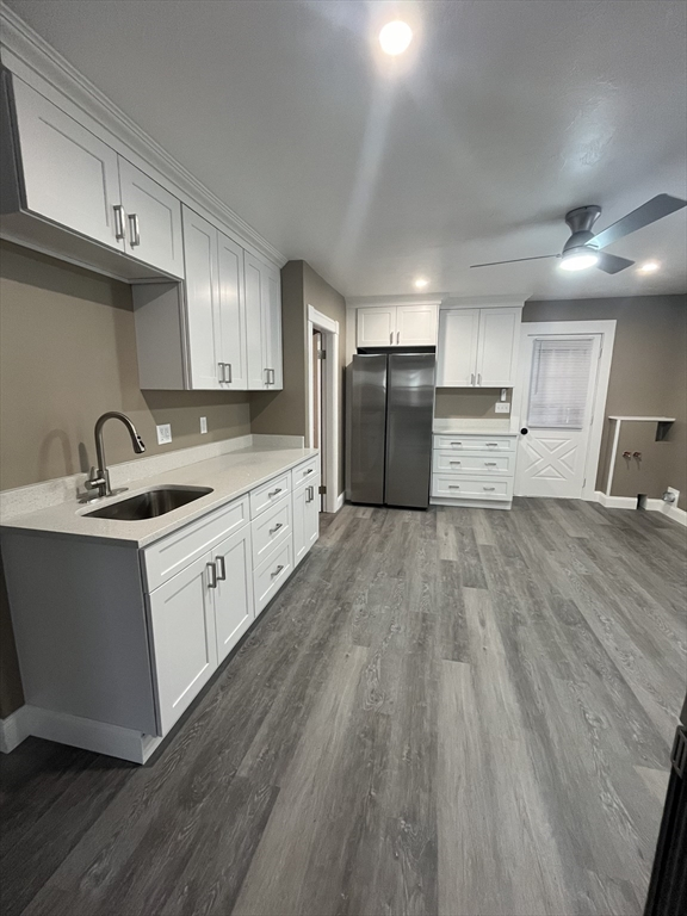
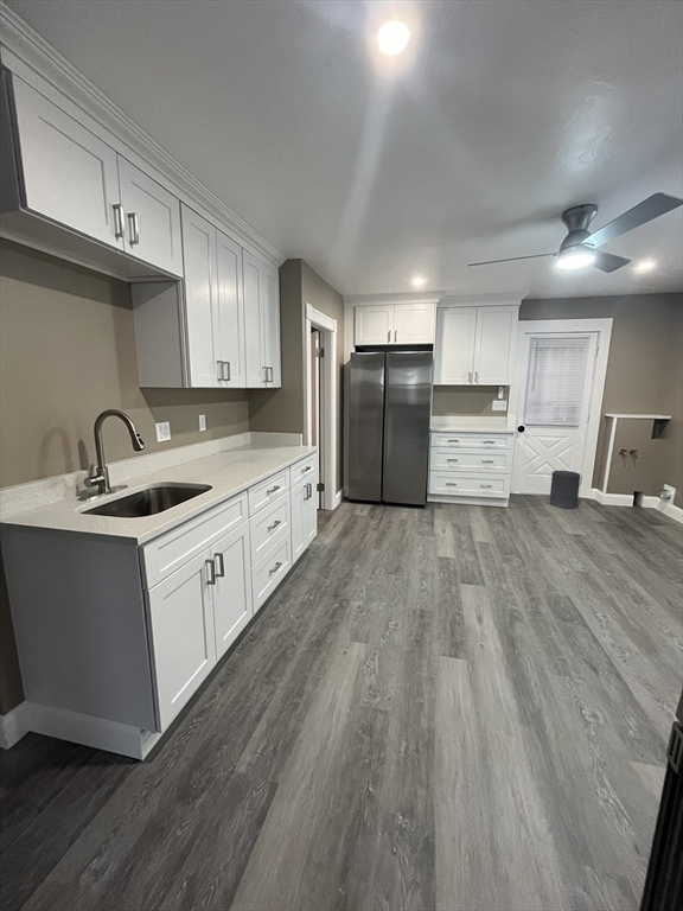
+ trash can [548,470,581,509]
